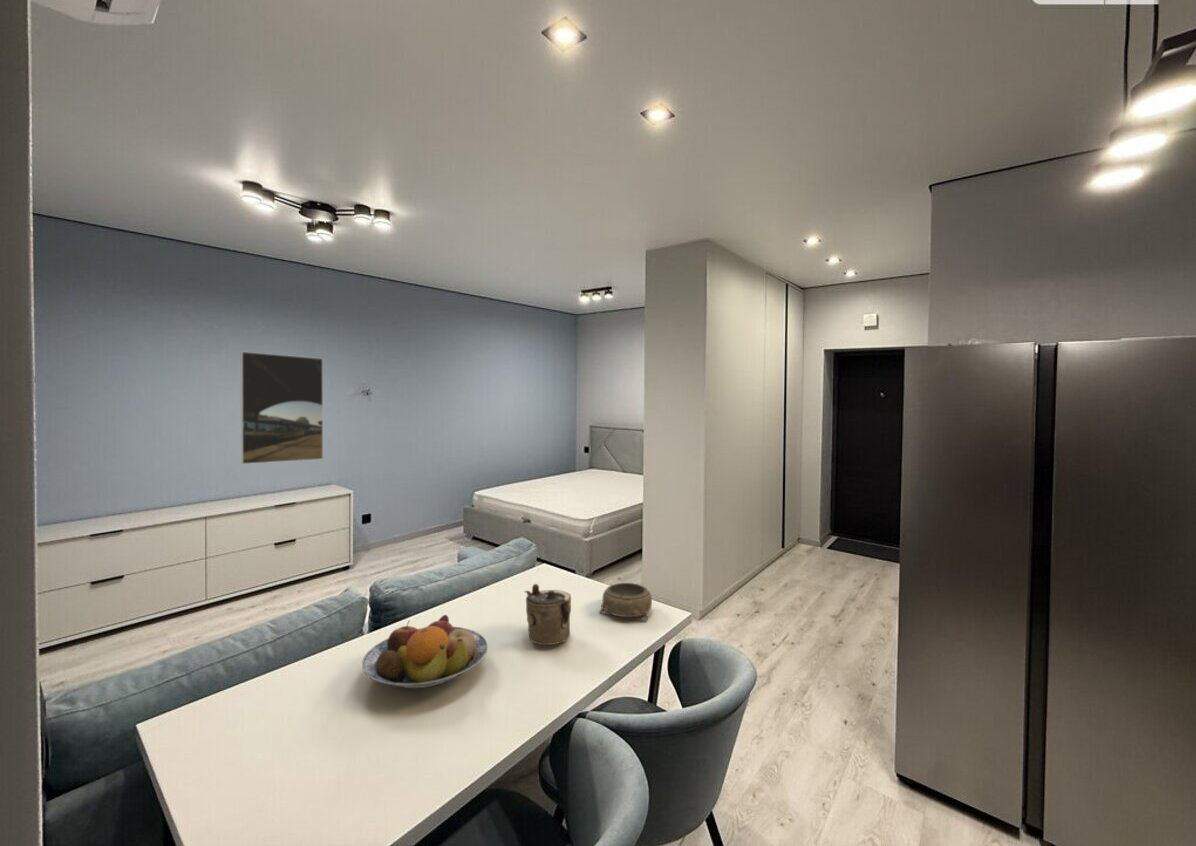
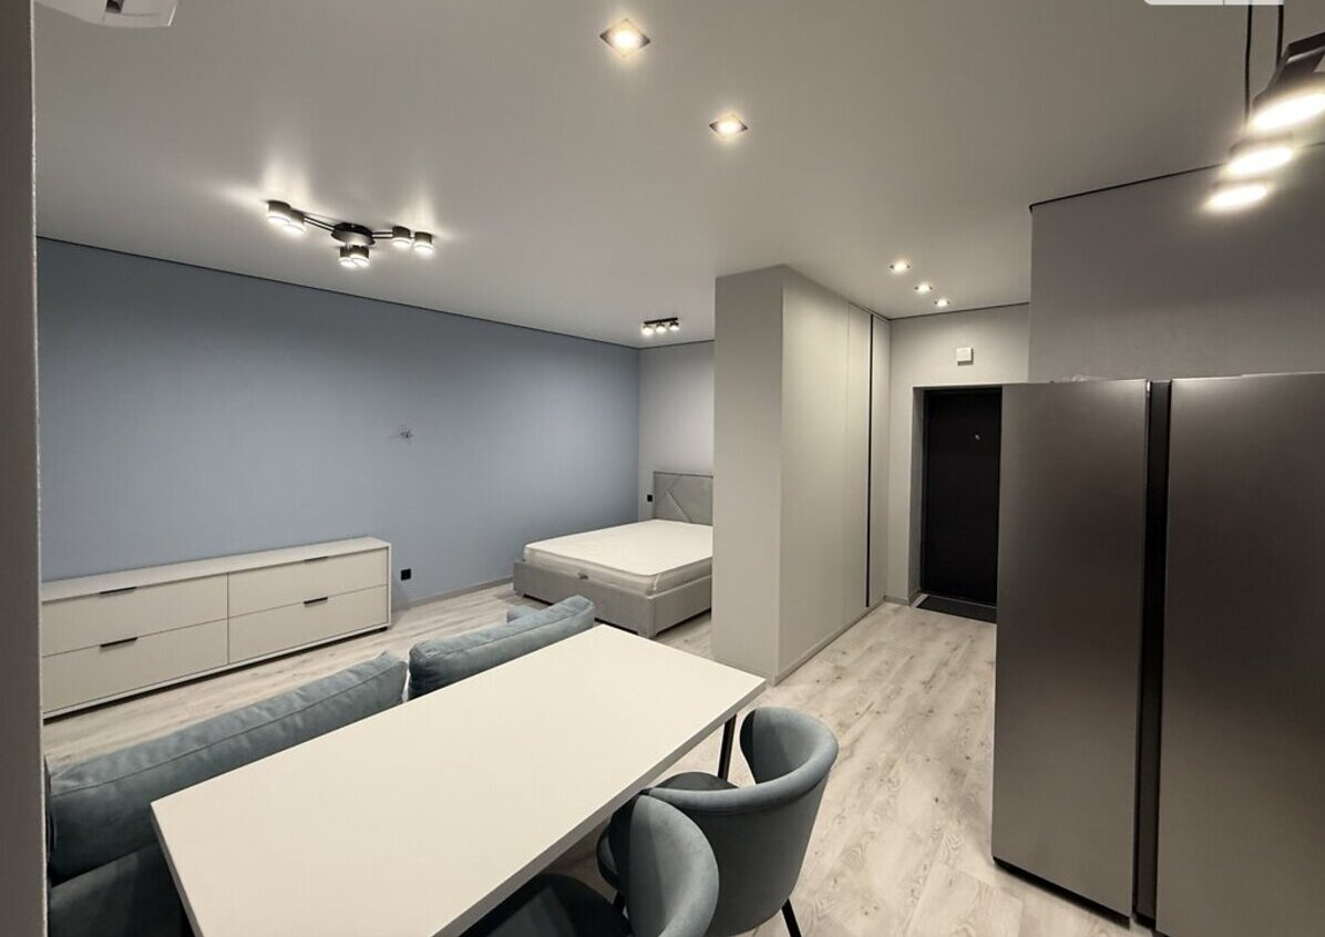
- teapot [524,583,572,650]
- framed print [240,351,324,465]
- decorative bowl [598,582,653,621]
- fruit bowl [361,614,489,689]
